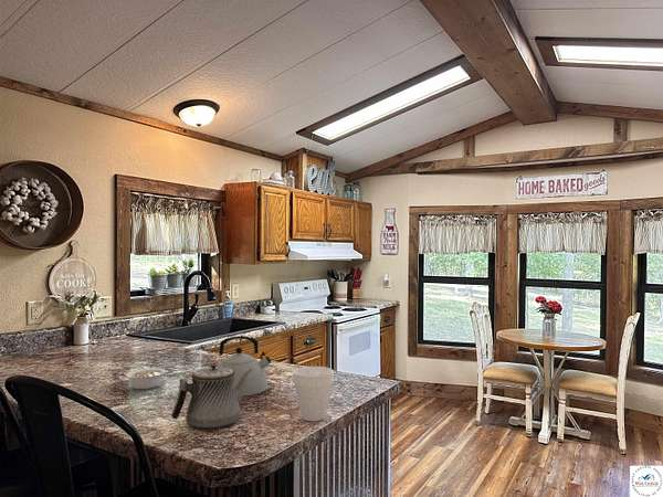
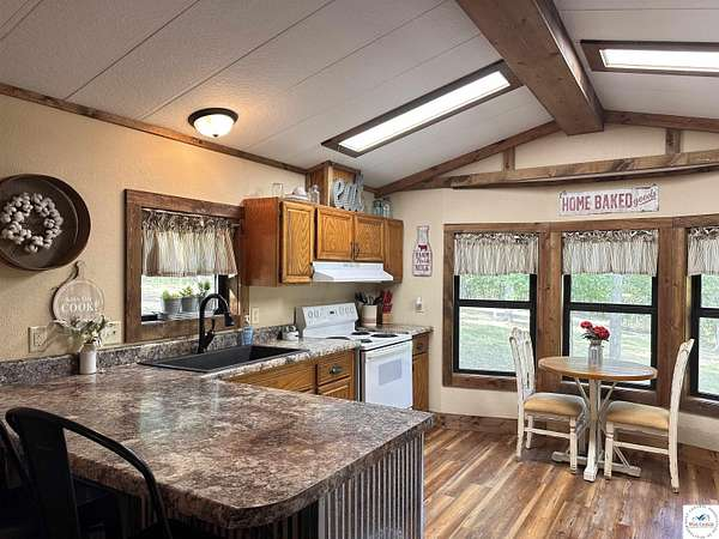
- legume [125,368,173,390]
- cup [292,366,335,422]
- kettle [217,335,272,398]
- teapot [170,363,253,431]
